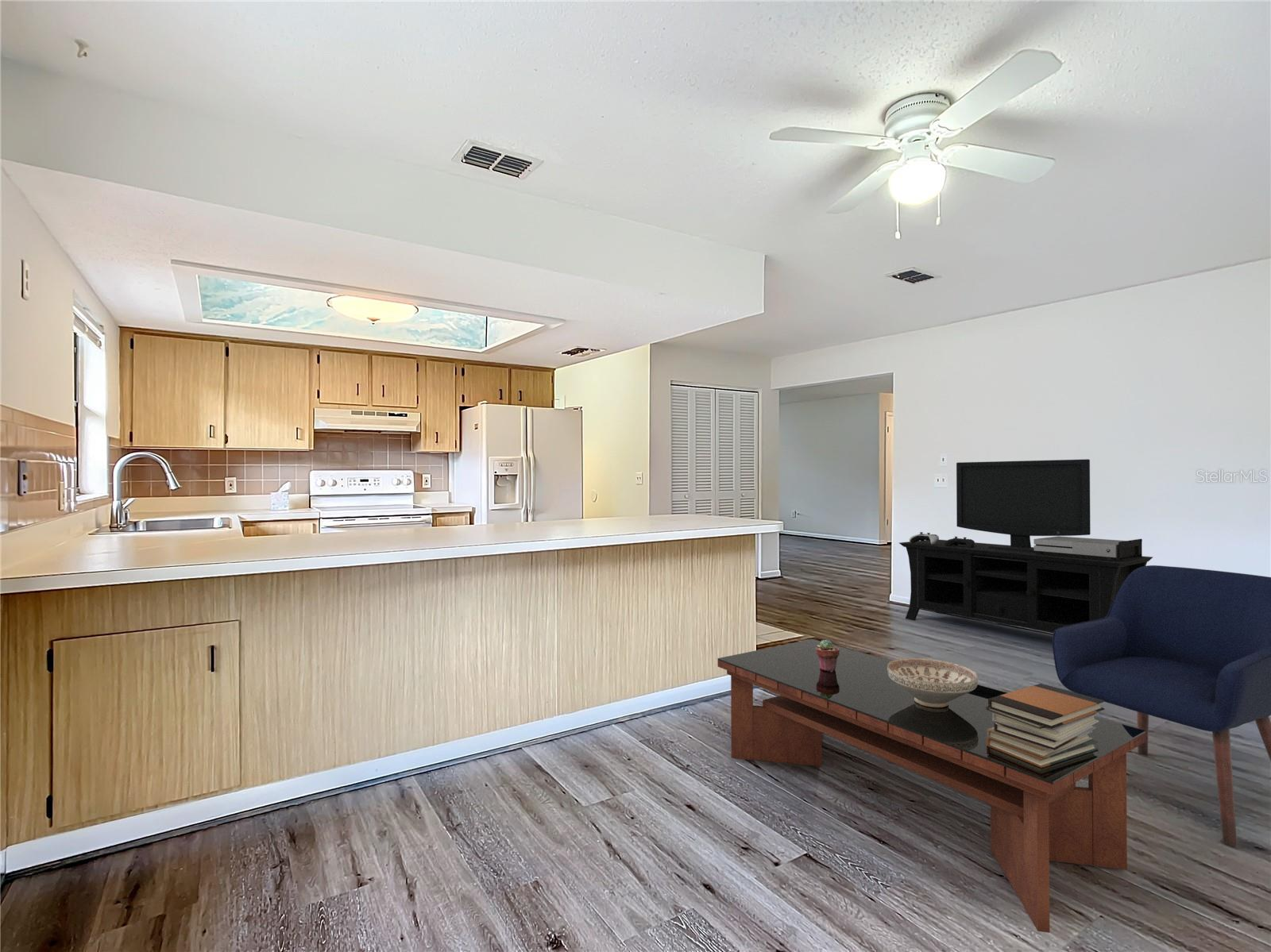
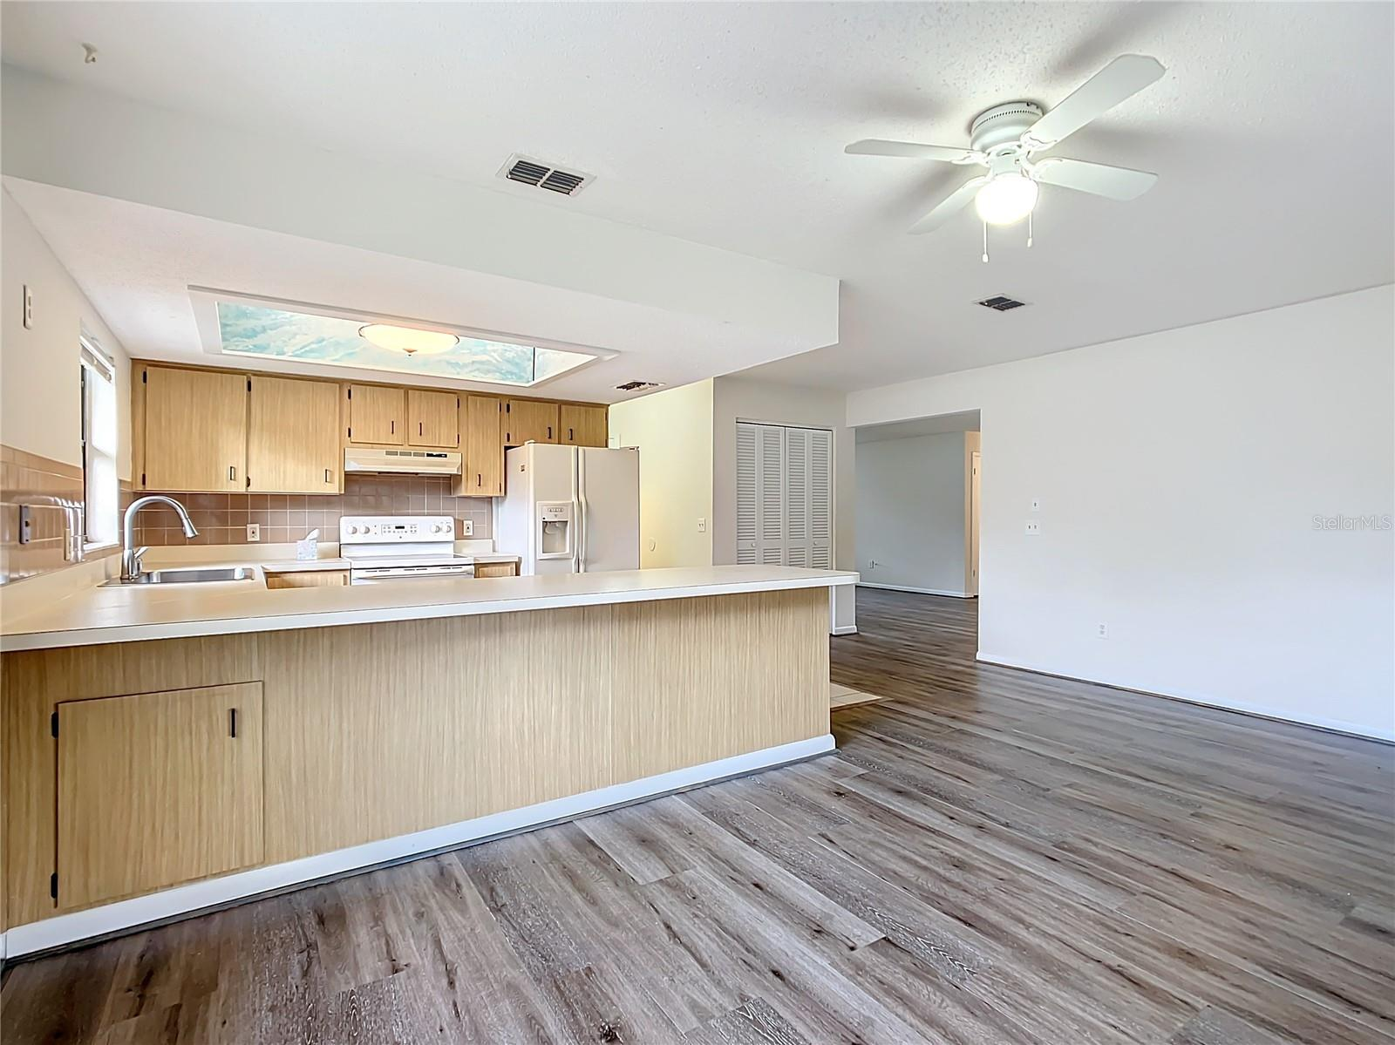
- coffee table [717,638,1145,934]
- chair [1052,565,1271,846]
- media console [898,458,1153,634]
- decorative bowl [887,657,979,707]
- potted succulent [816,639,840,672]
- book stack [986,683,1105,768]
